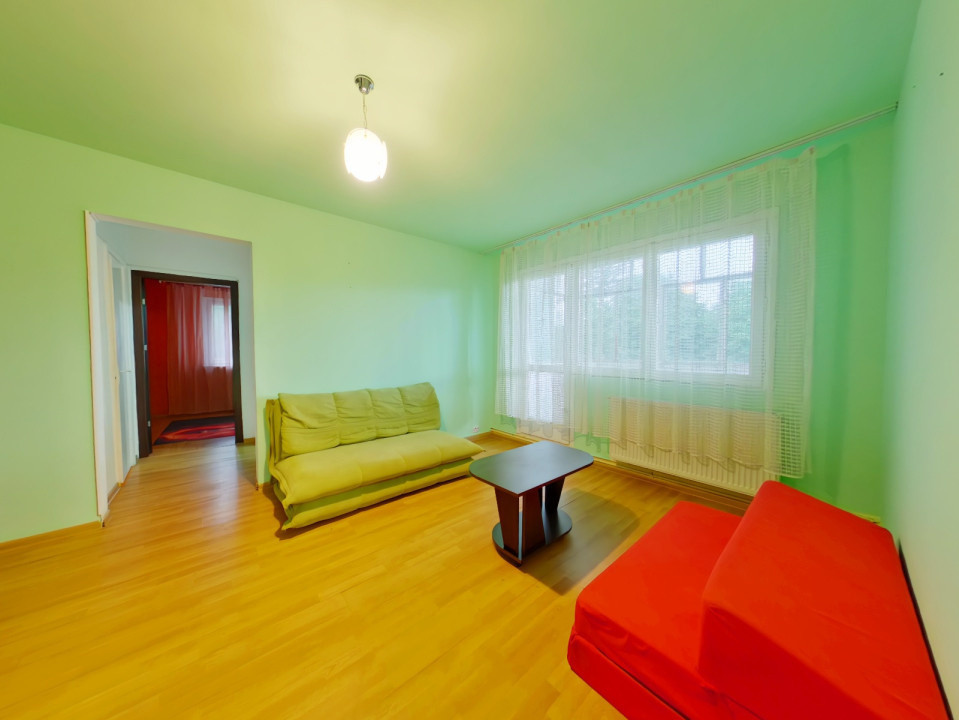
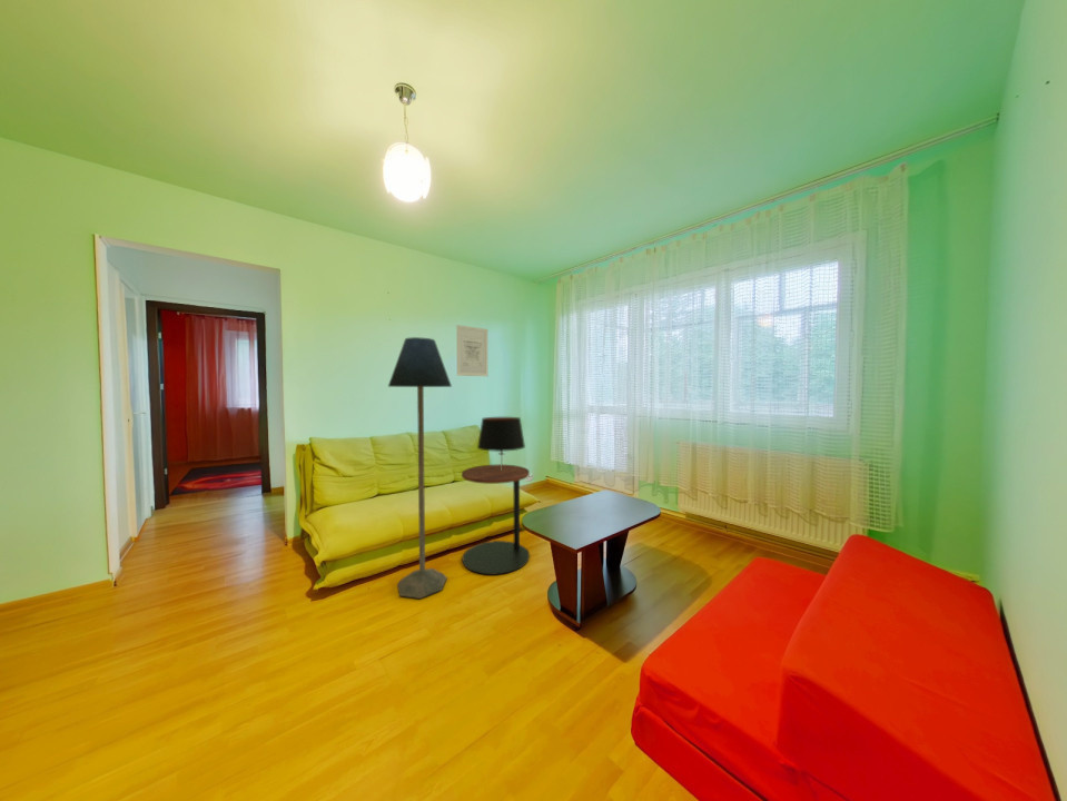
+ side table [461,464,531,576]
+ table lamp [476,416,526,471]
+ floor lamp [387,336,453,600]
+ wall art [456,324,488,377]
